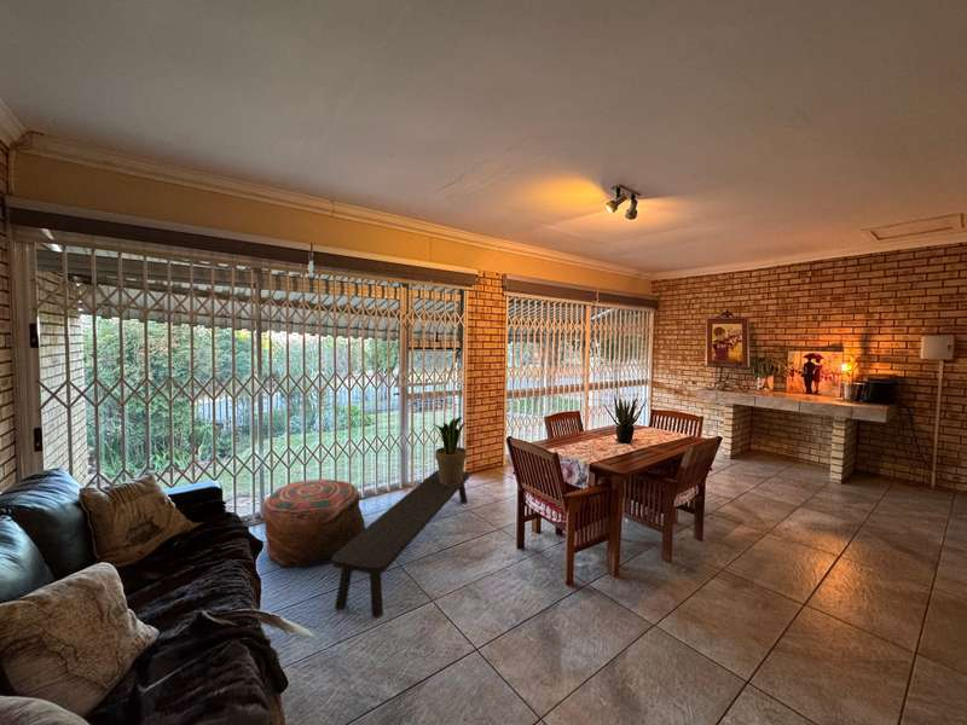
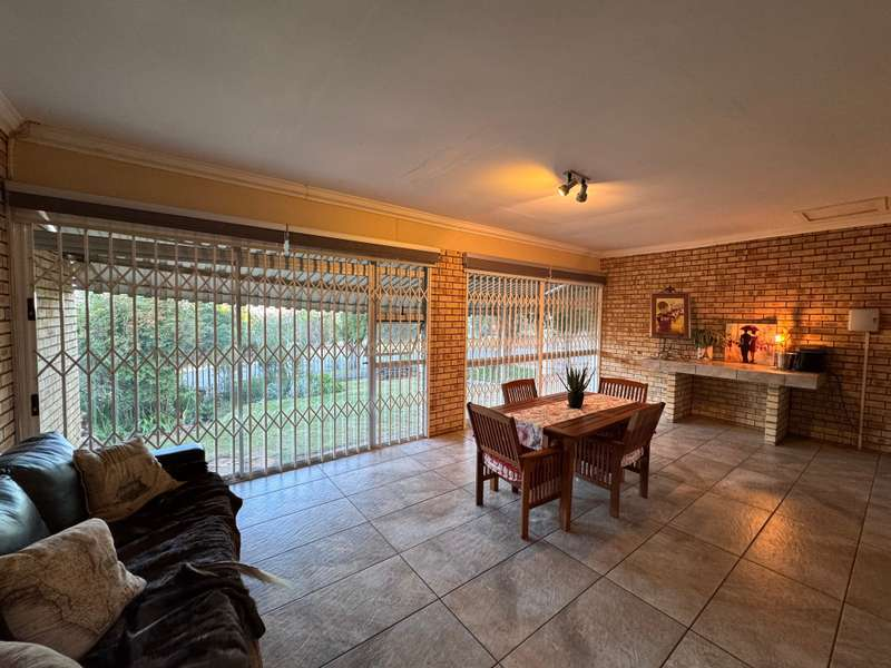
- ottoman [261,478,366,569]
- bench [330,469,471,619]
- potted plant [432,416,470,485]
